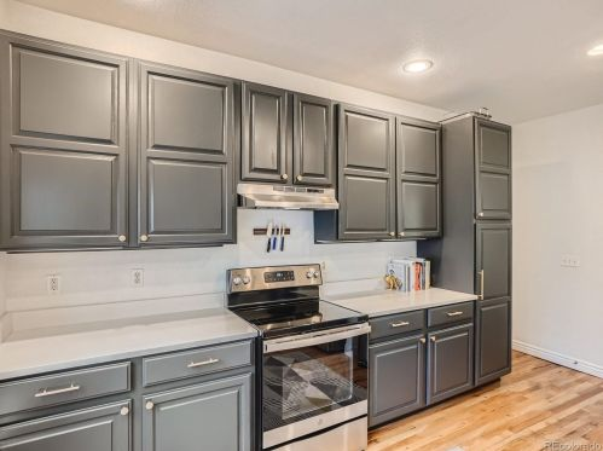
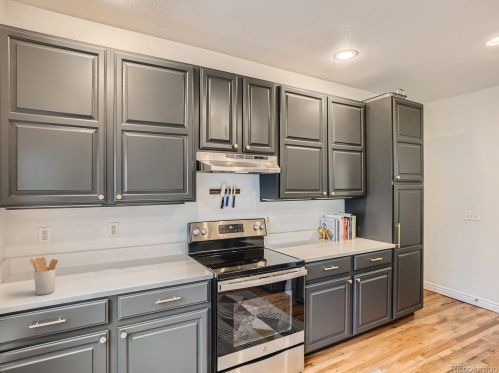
+ utensil holder [28,256,59,296]
